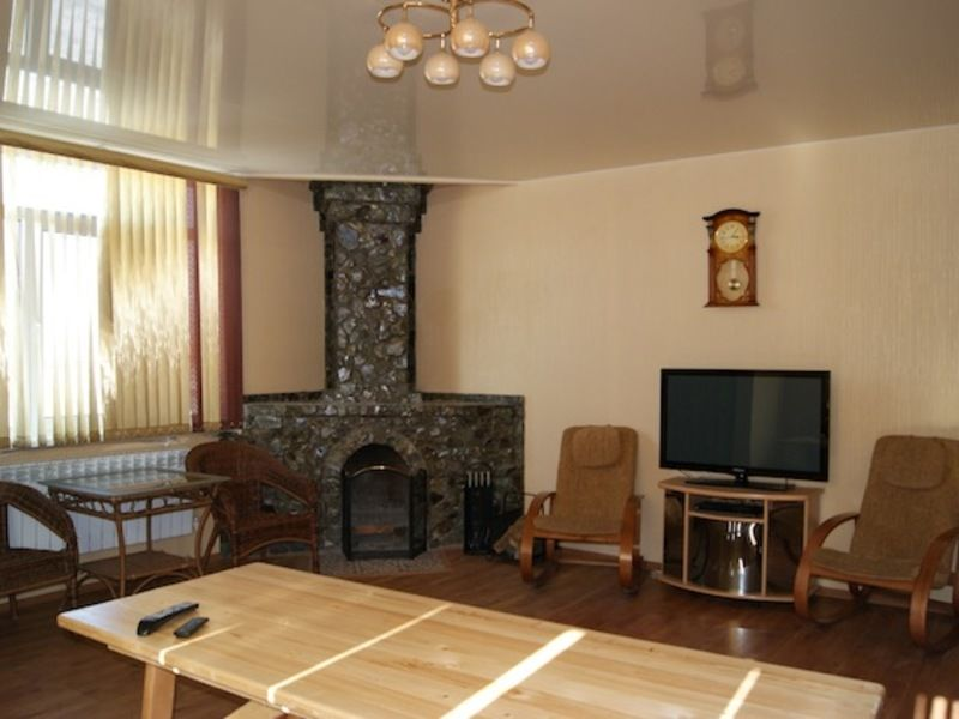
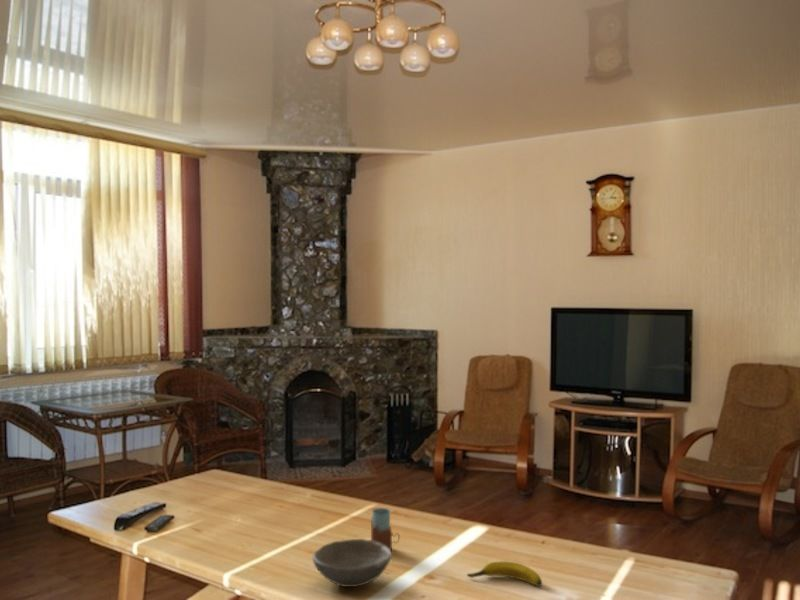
+ drinking glass [370,507,401,551]
+ bowl [311,538,393,588]
+ banana [466,560,543,587]
